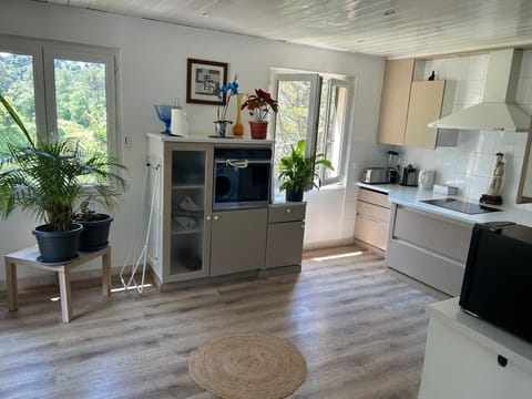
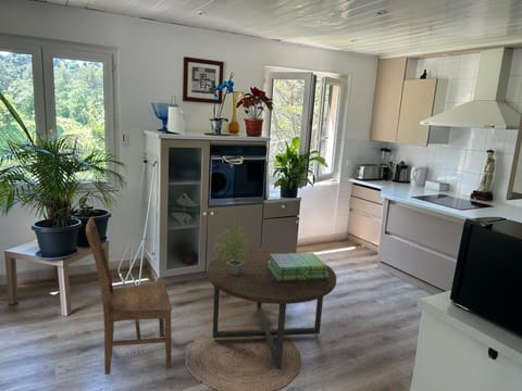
+ stack of books [268,252,328,281]
+ potted plant [211,220,253,275]
+ coffee table [206,248,337,373]
+ chair [85,216,173,376]
